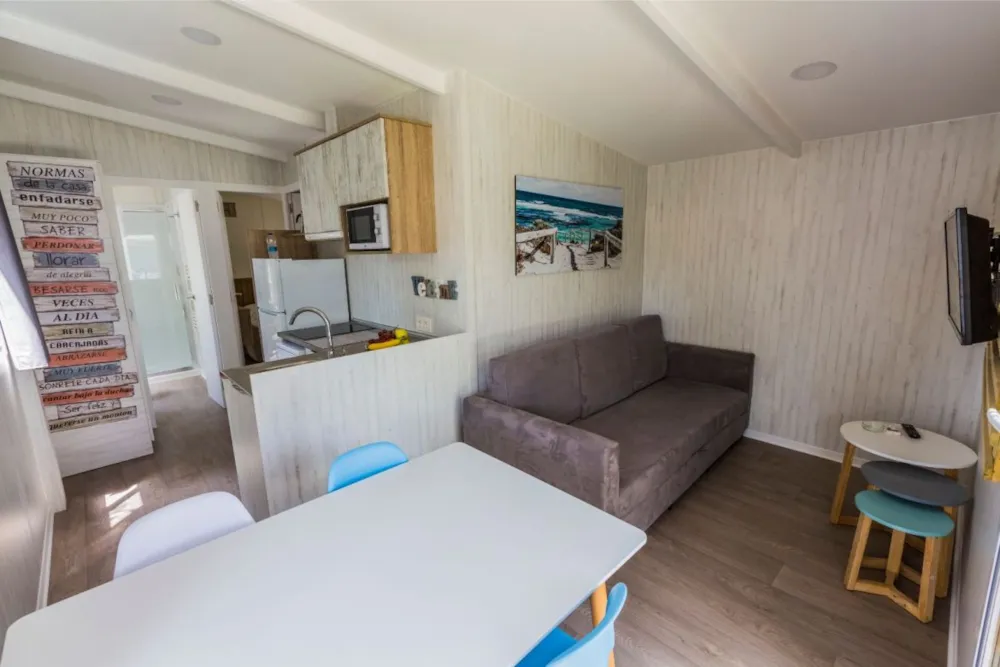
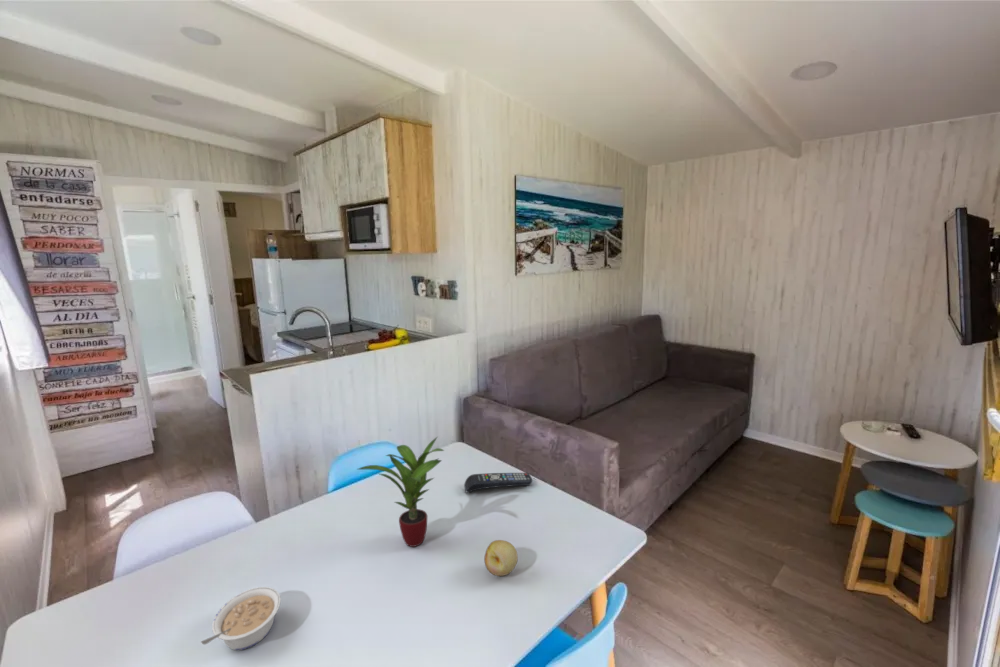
+ remote control [463,472,533,493]
+ potted plant [357,435,445,548]
+ legume [200,586,282,651]
+ fruit [483,539,519,577]
